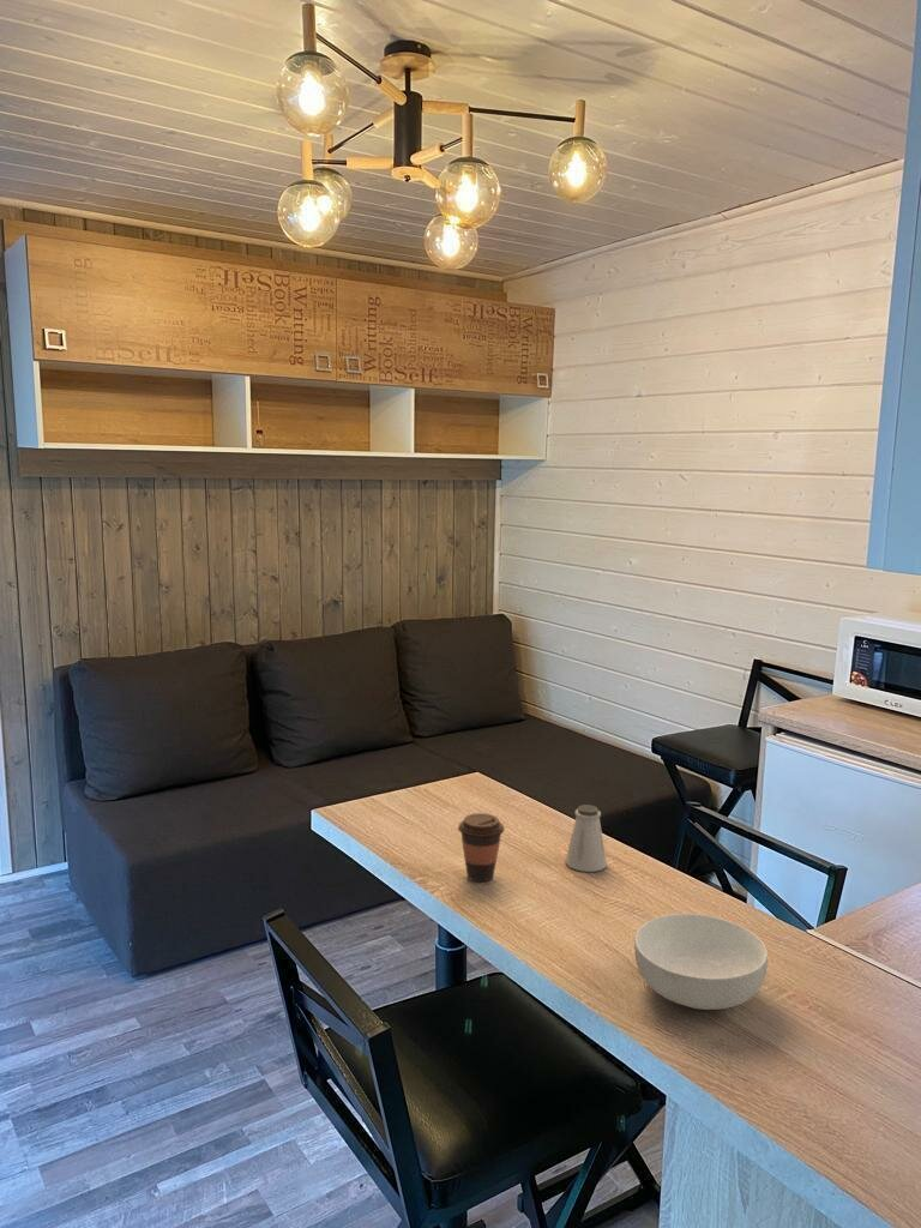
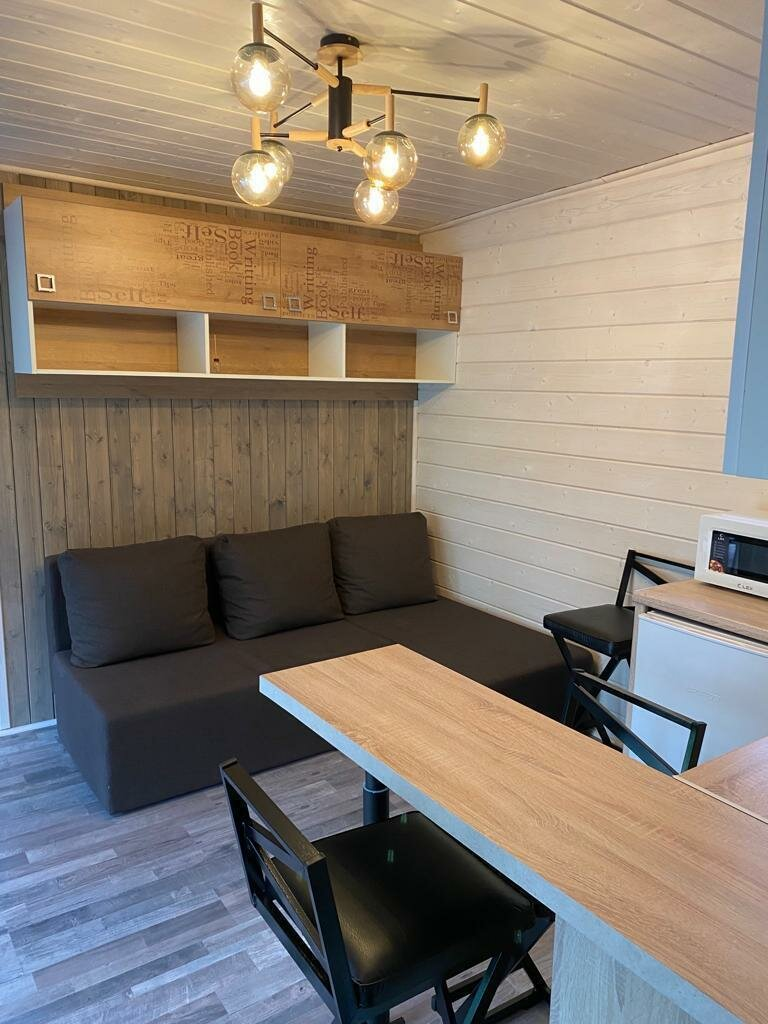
- saltshaker [564,803,608,873]
- coffee cup [457,812,506,883]
- cereal bowl [633,913,769,1011]
